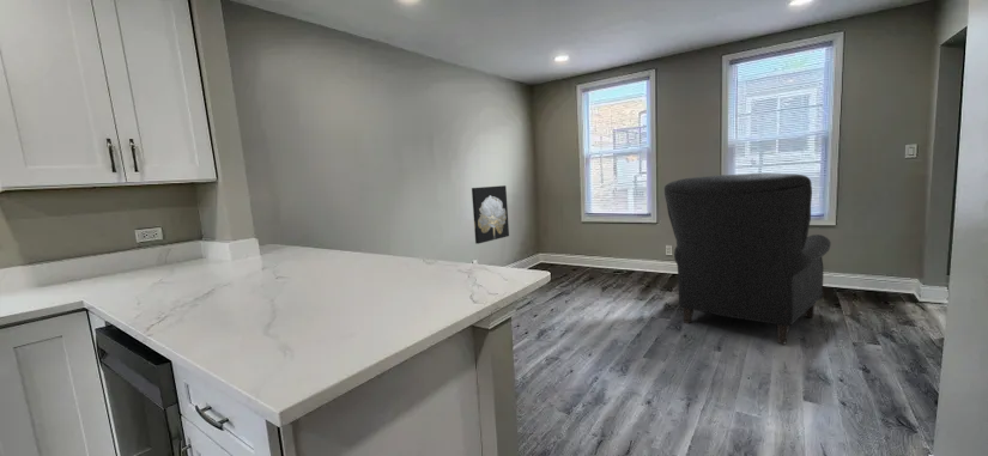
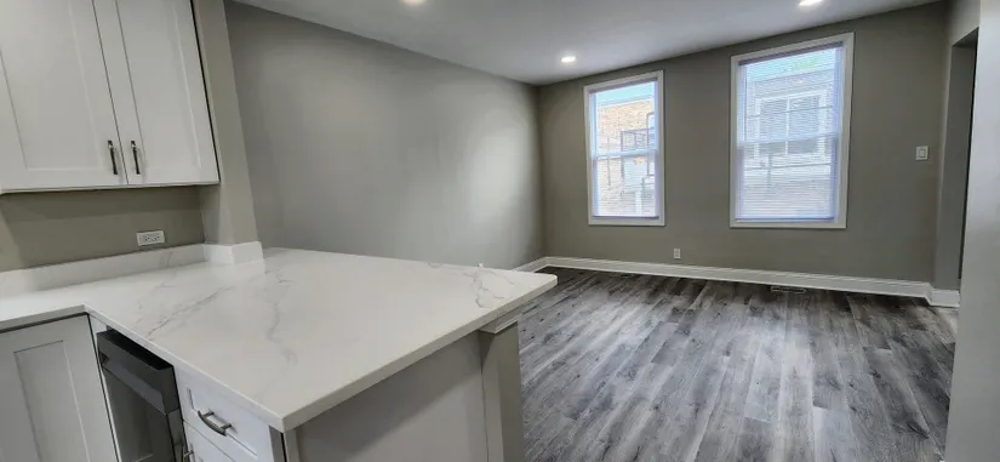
- chair [663,172,832,345]
- wall art [471,184,510,245]
